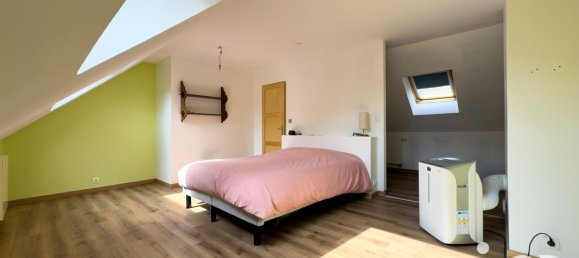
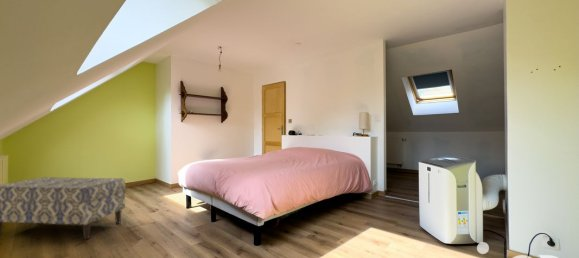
+ bench [0,176,126,241]
